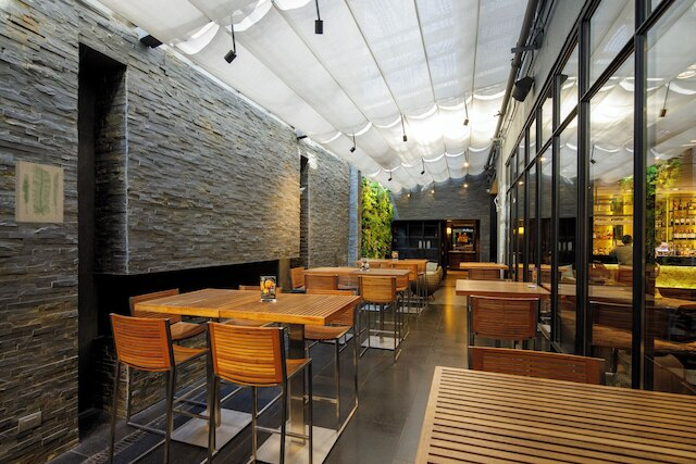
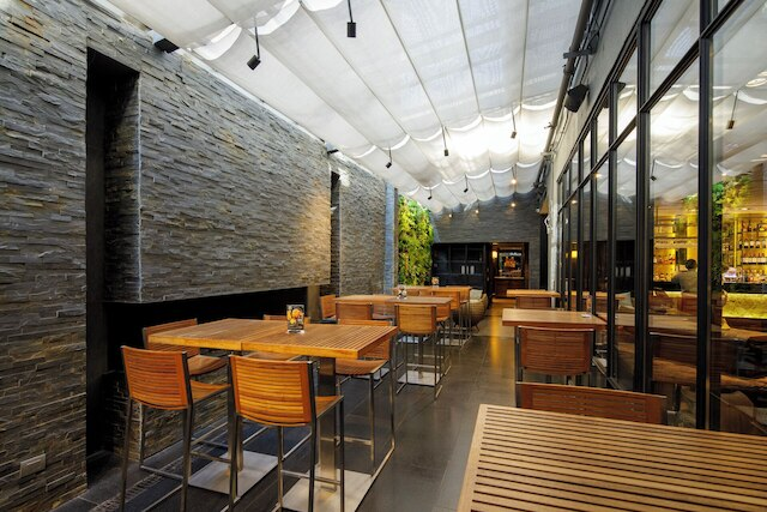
- wall art [14,160,64,224]
